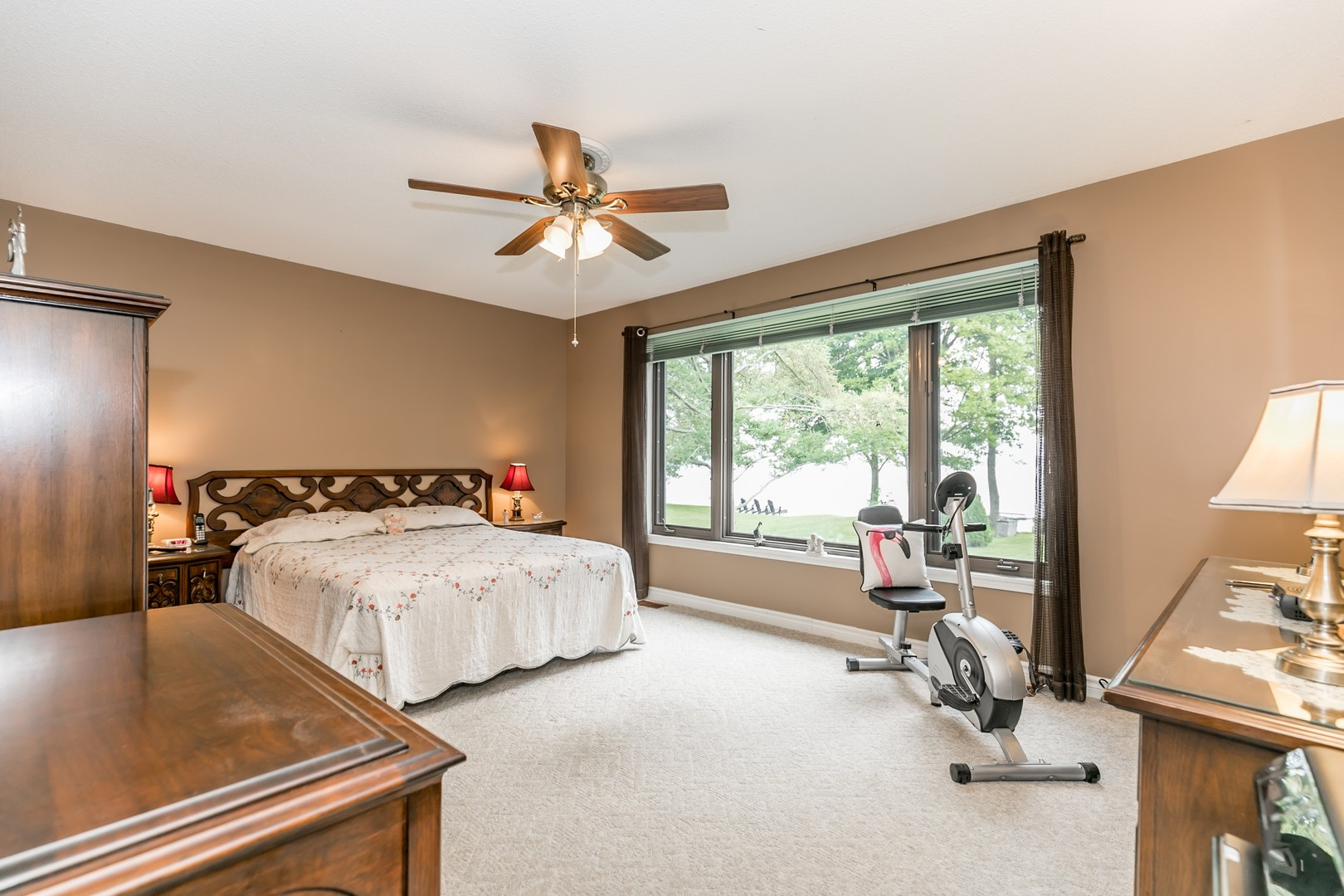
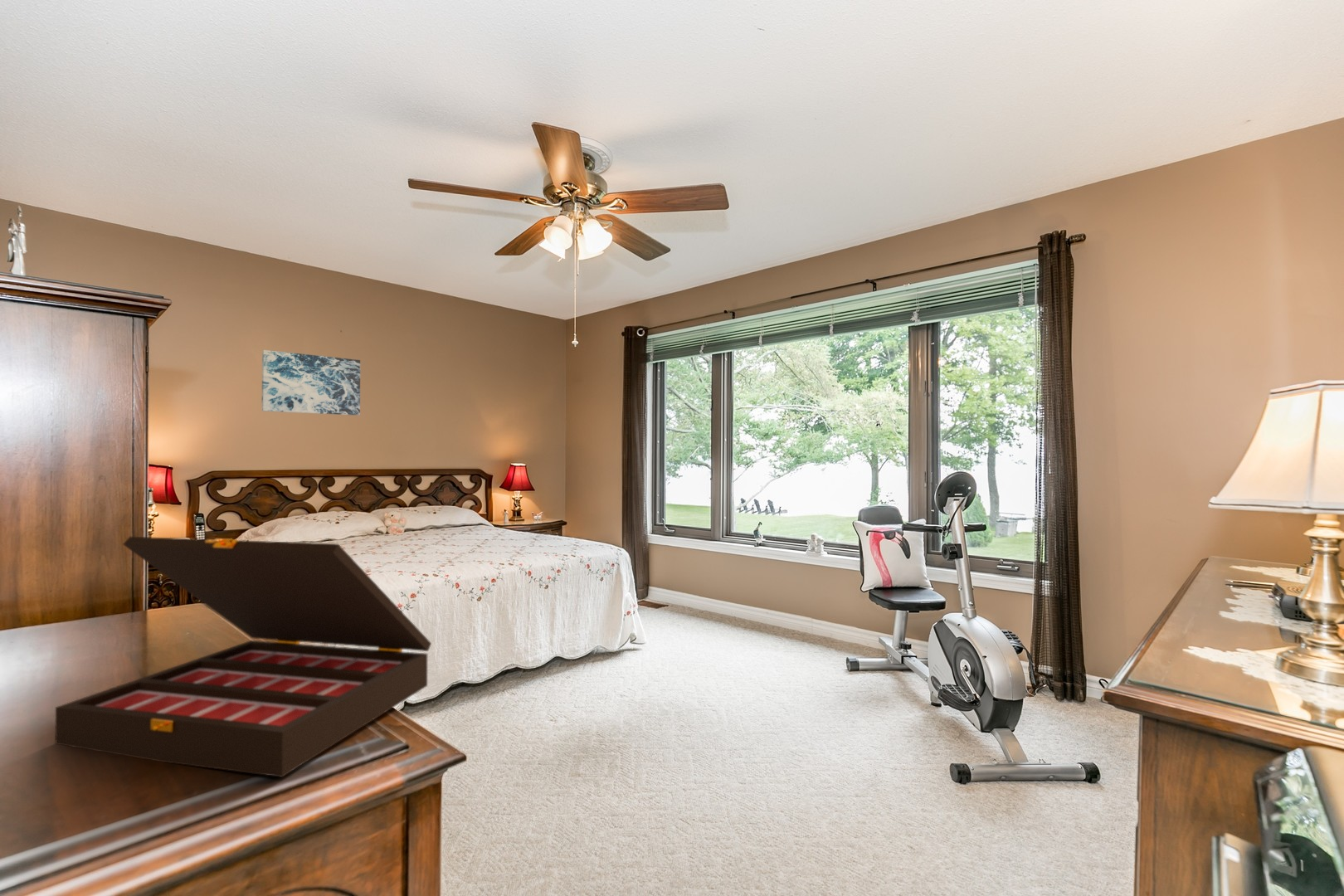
+ jewelry box [55,536,432,778]
+ wall art [261,349,361,416]
